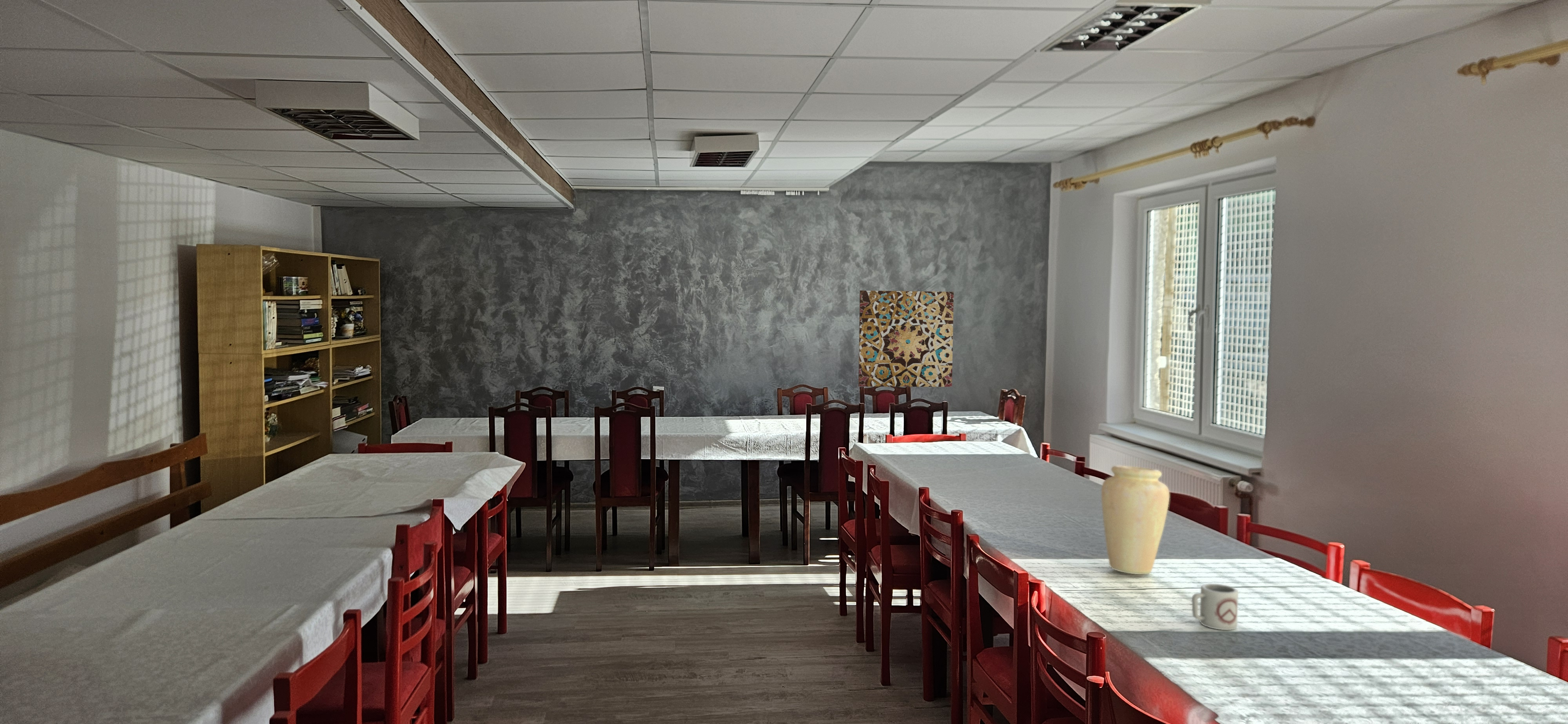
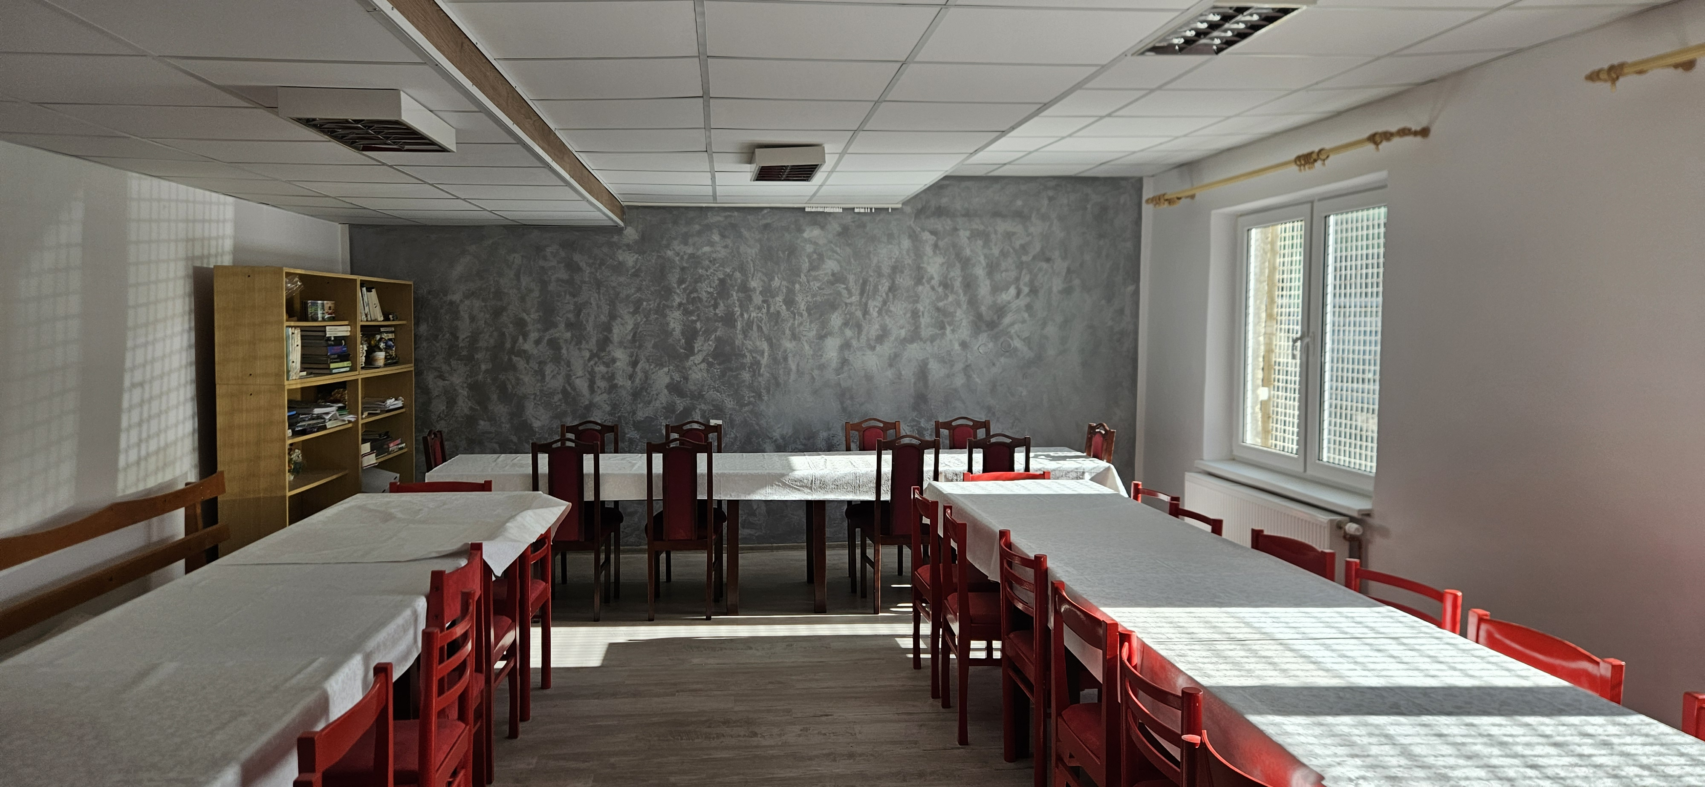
- cup [1191,583,1239,630]
- vase [1101,465,1170,575]
- wall art [858,290,954,387]
